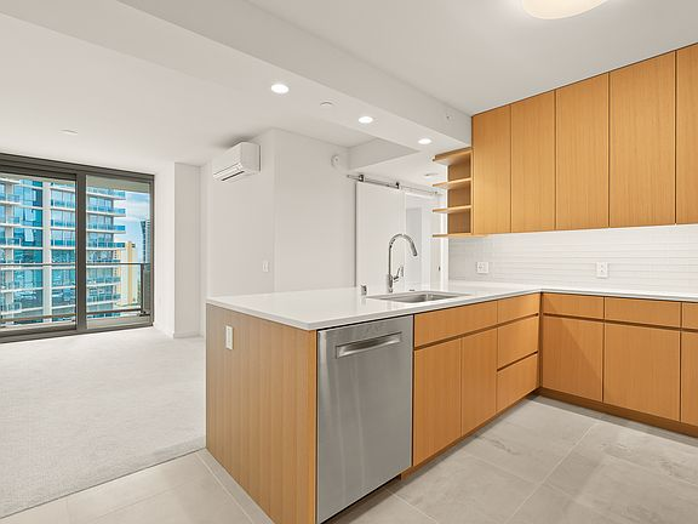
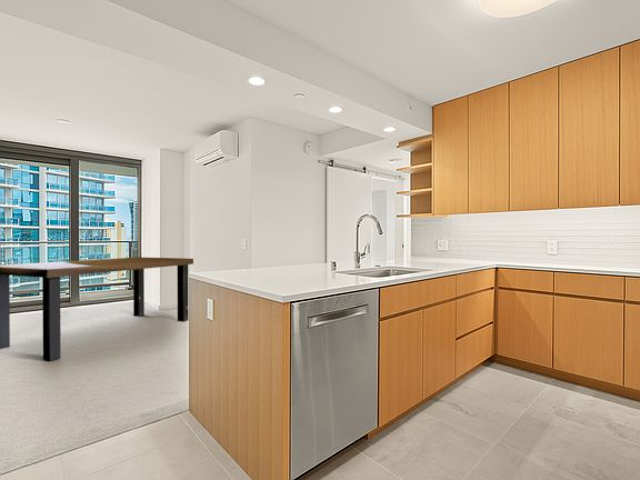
+ dining table [0,257,194,362]
